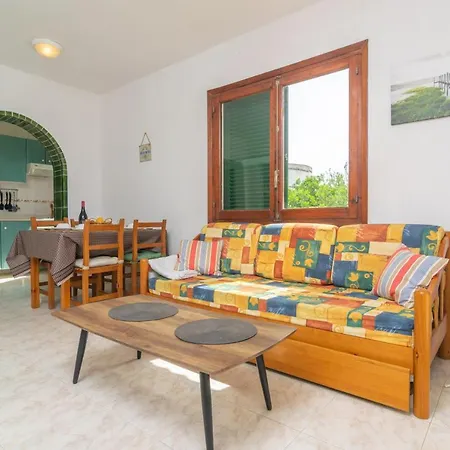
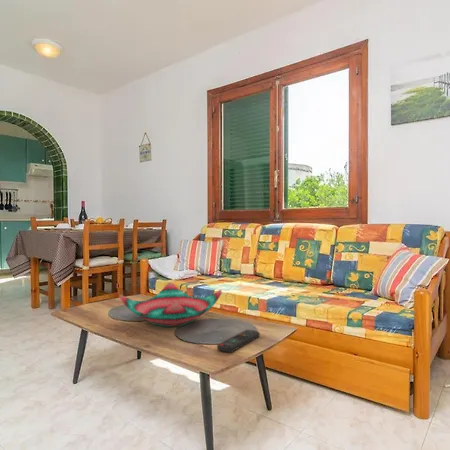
+ decorative bowl [119,282,222,328]
+ remote control [216,329,261,353]
